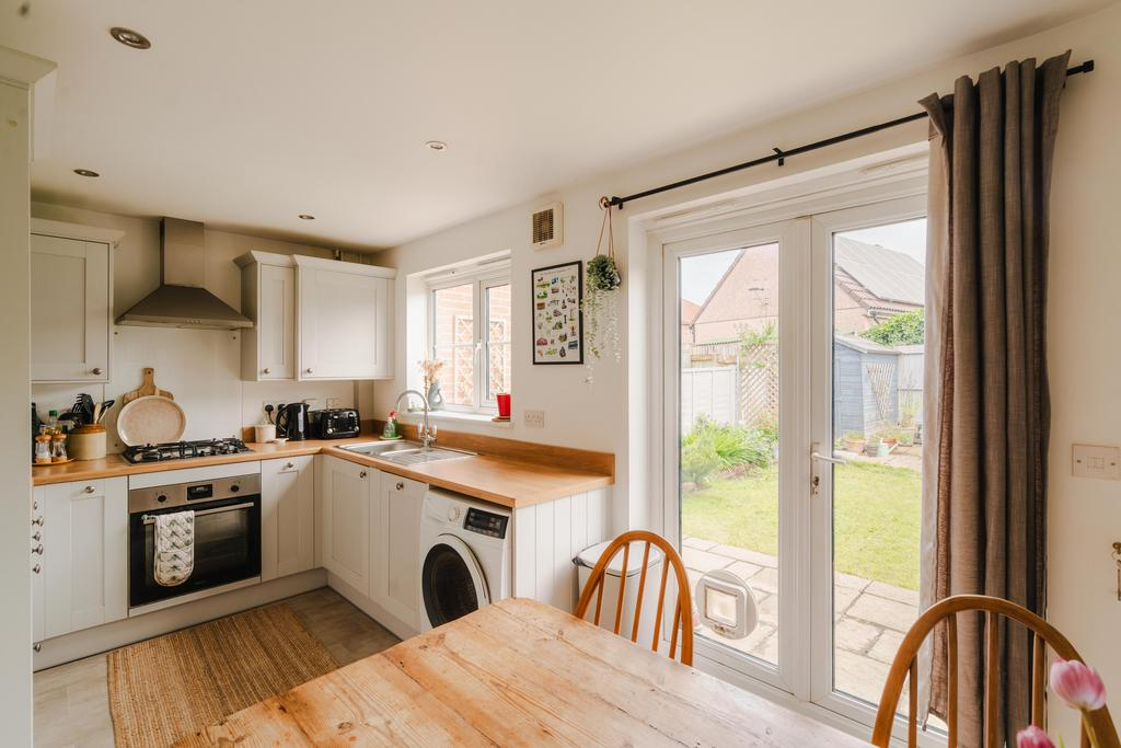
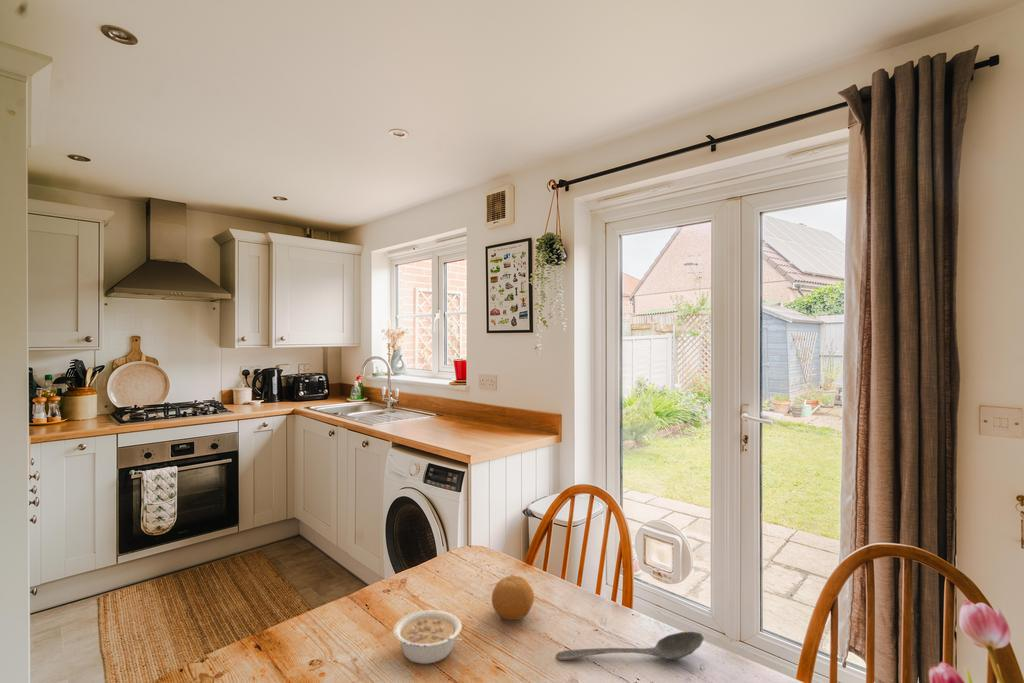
+ fruit [491,575,535,621]
+ legume [392,609,463,665]
+ stirrer [555,631,705,661]
